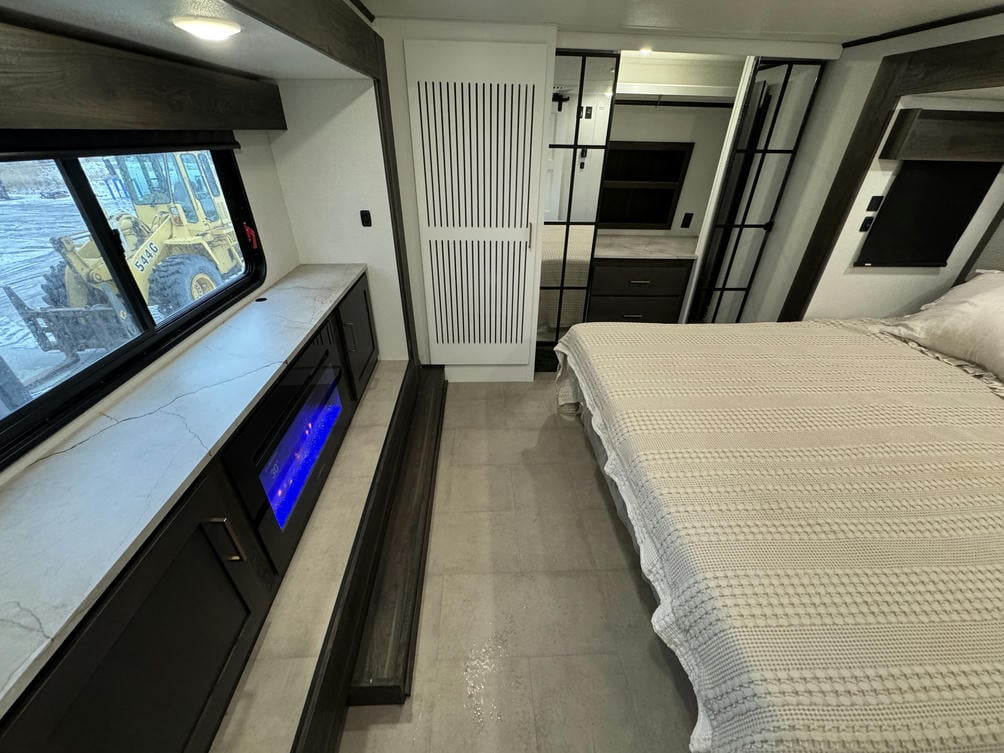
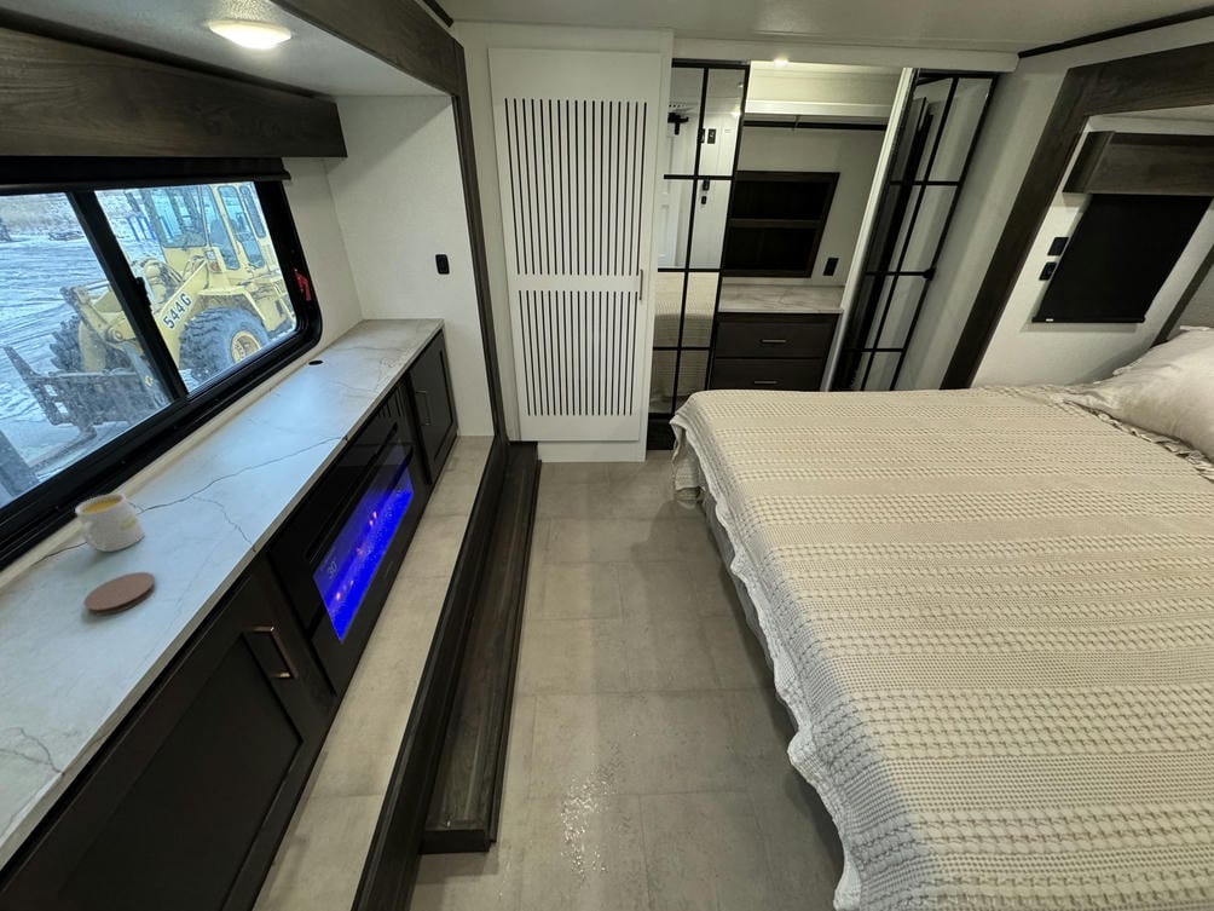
+ mug [74,492,146,553]
+ coaster [82,571,156,616]
